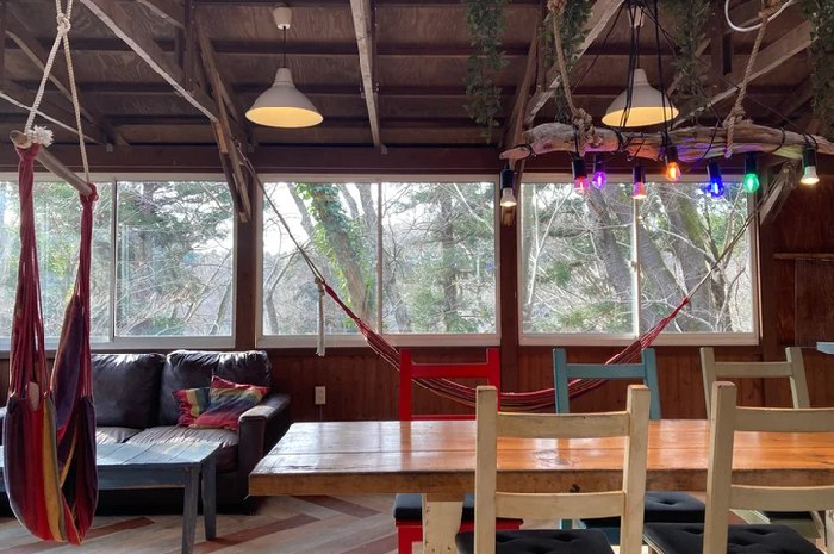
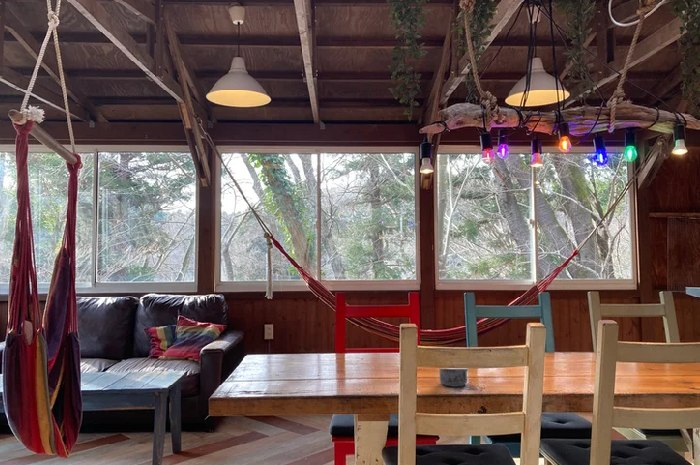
+ mug [438,368,469,388]
